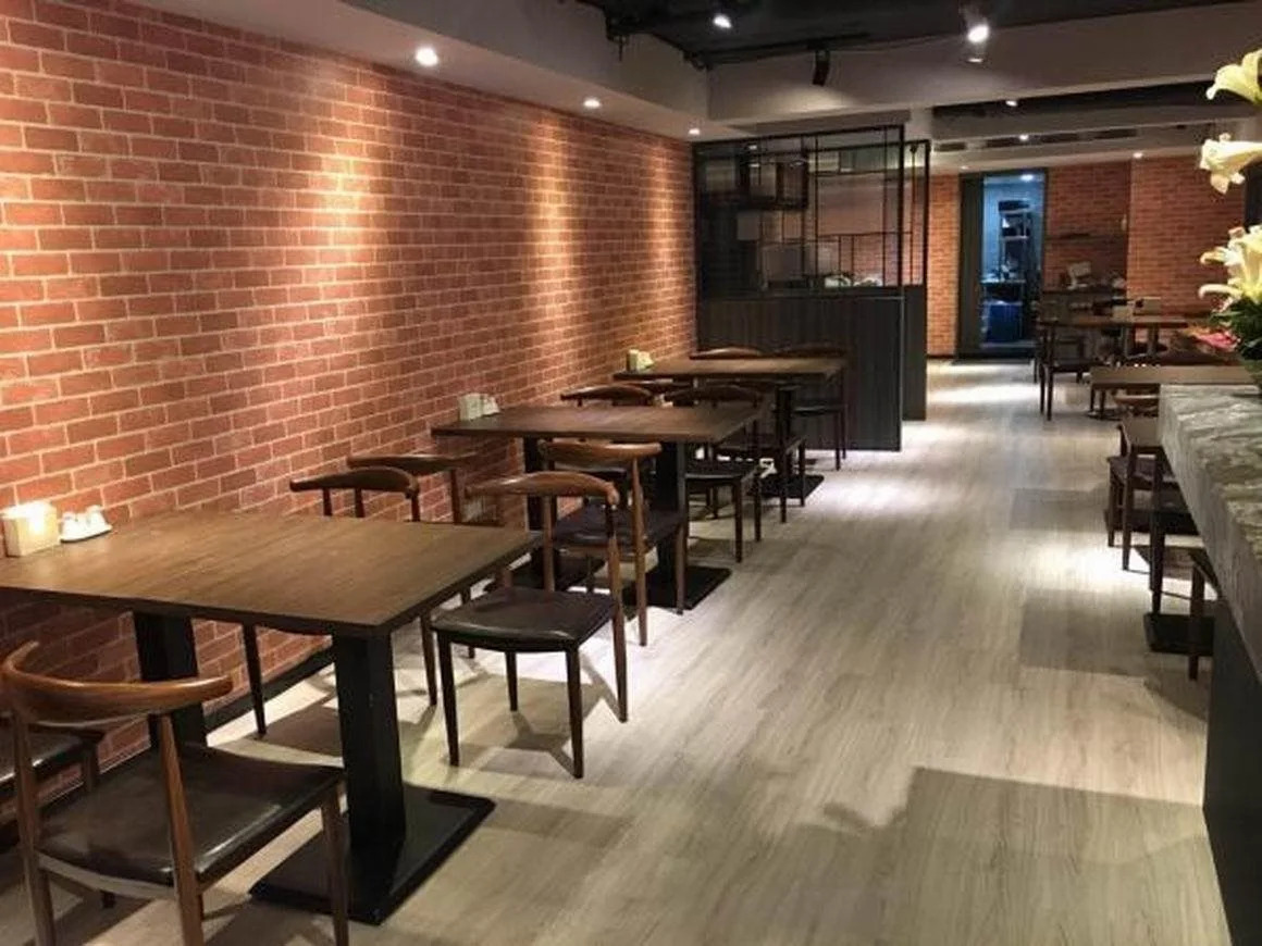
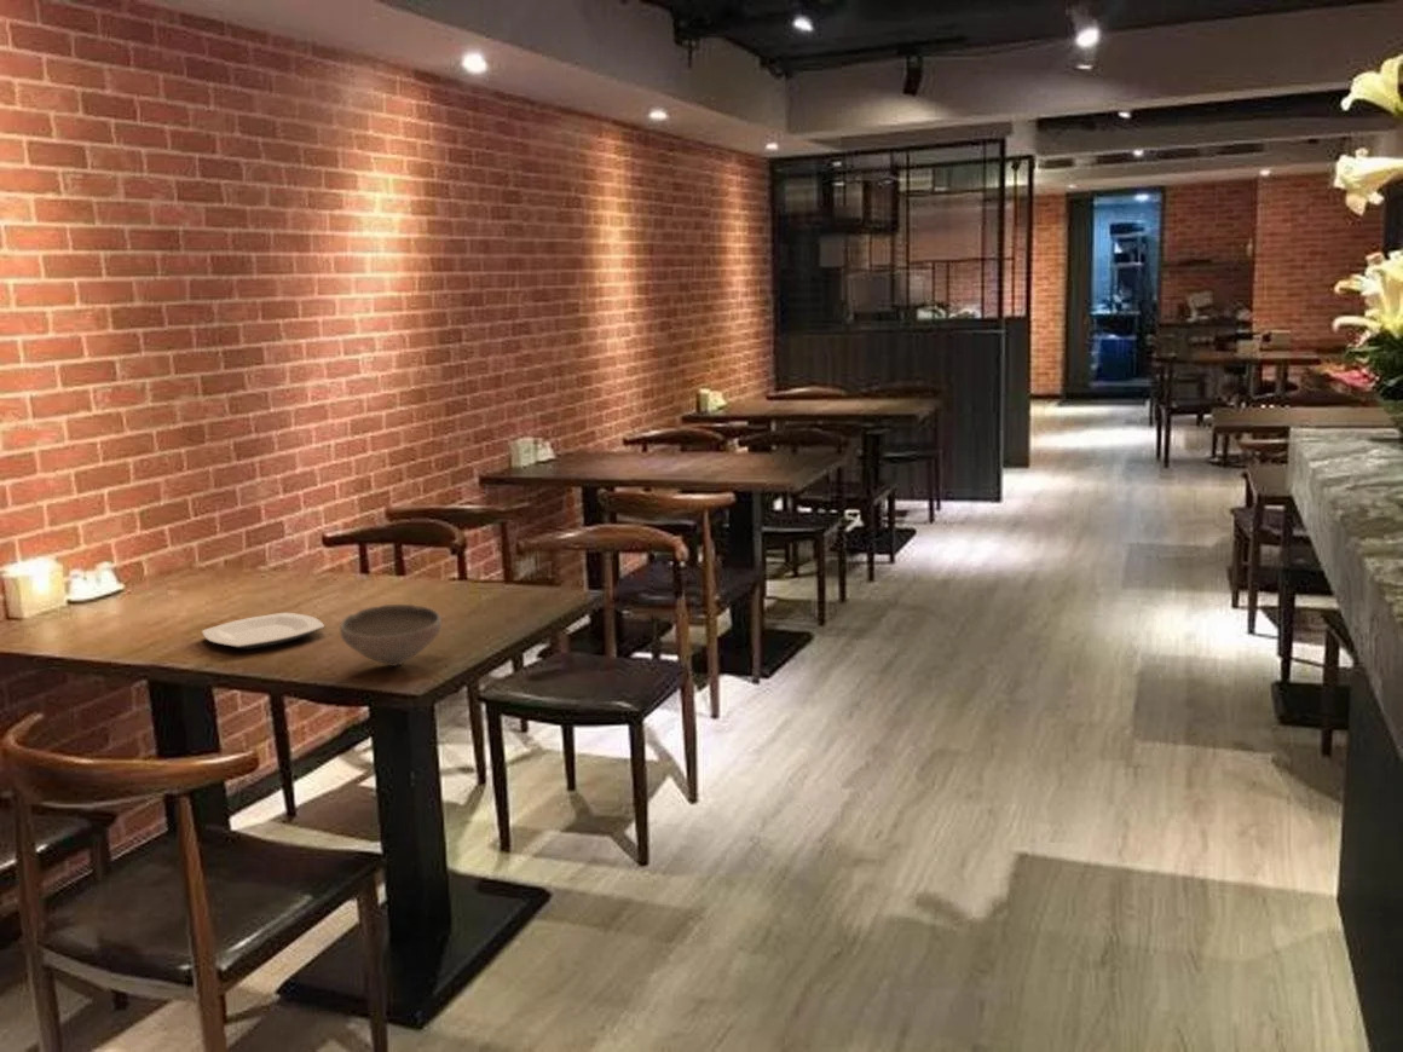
+ plate [201,612,325,651]
+ bowl [339,603,443,667]
